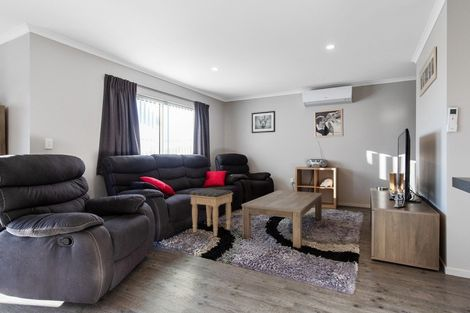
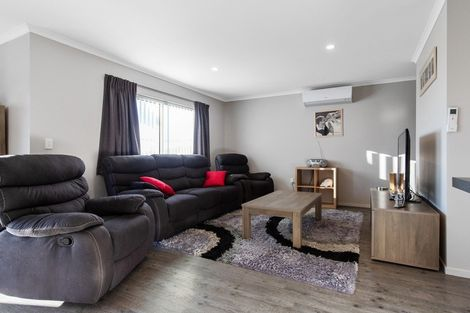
- footstool [189,188,234,237]
- wall art [251,110,276,134]
